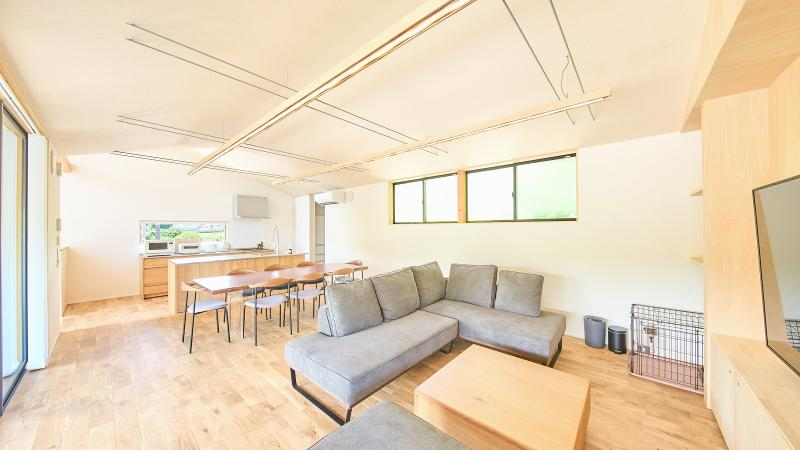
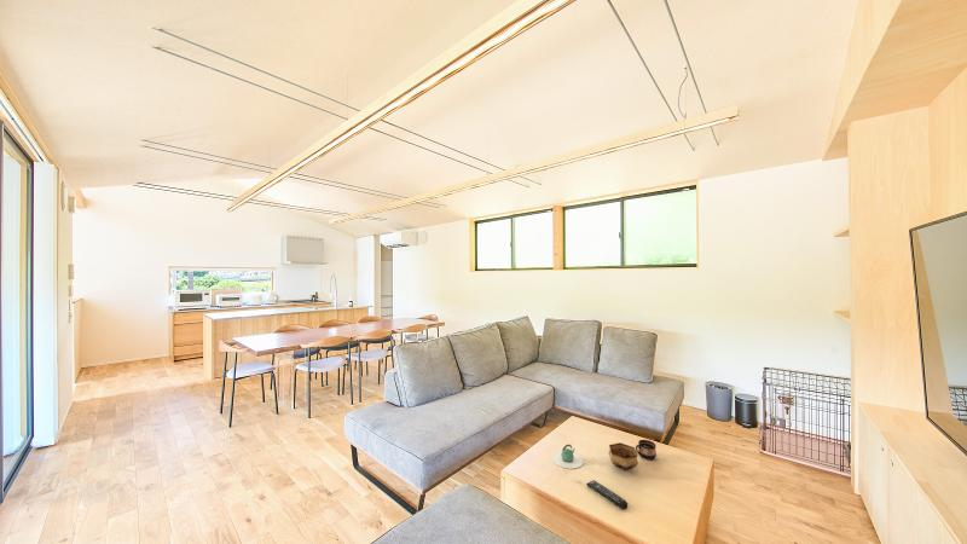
+ cup [635,439,658,461]
+ bowl [608,441,639,471]
+ remote control [585,479,629,510]
+ teapot [551,444,585,470]
